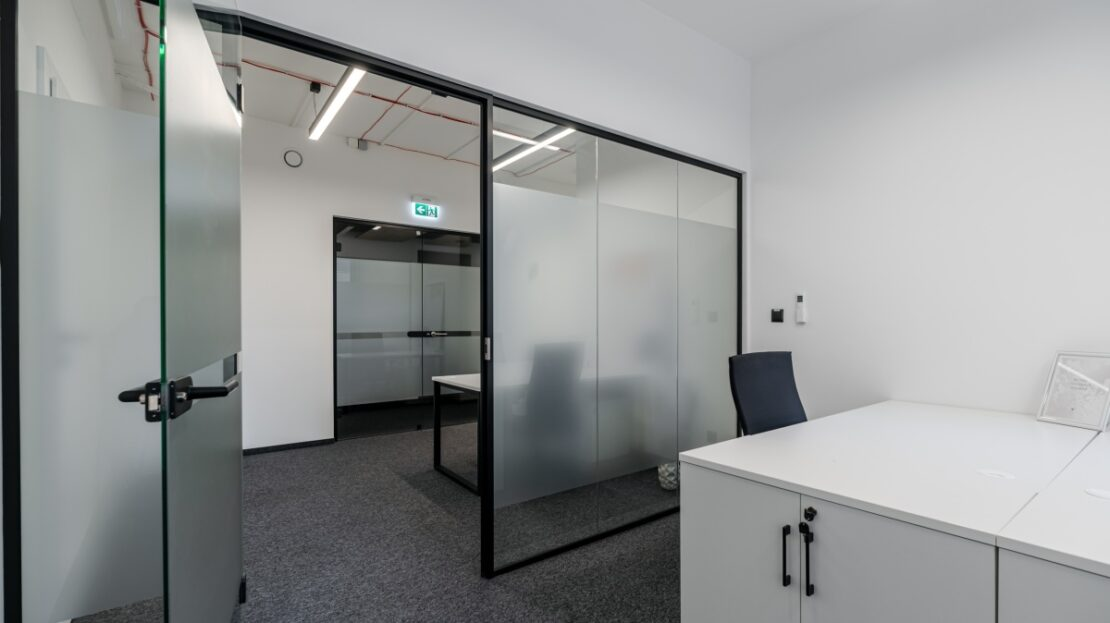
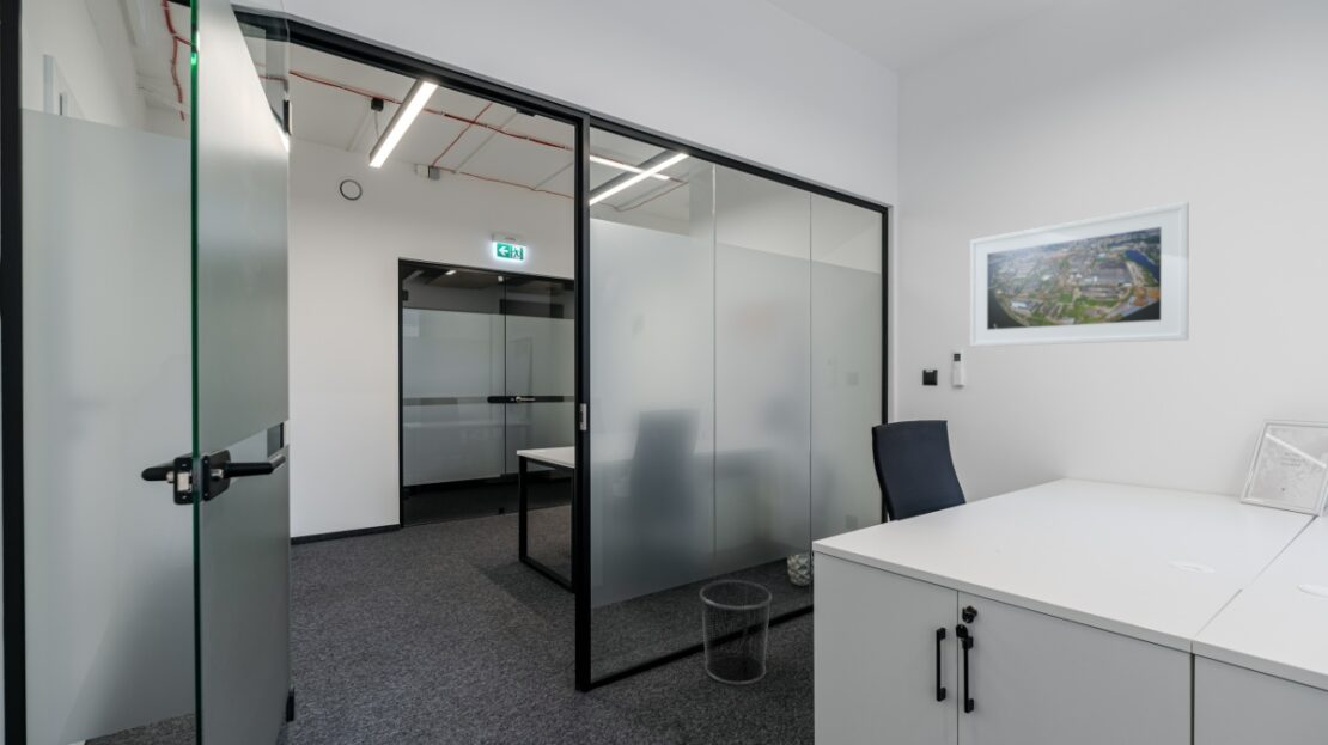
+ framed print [969,201,1190,348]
+ waste bin [697,579,773,686]
